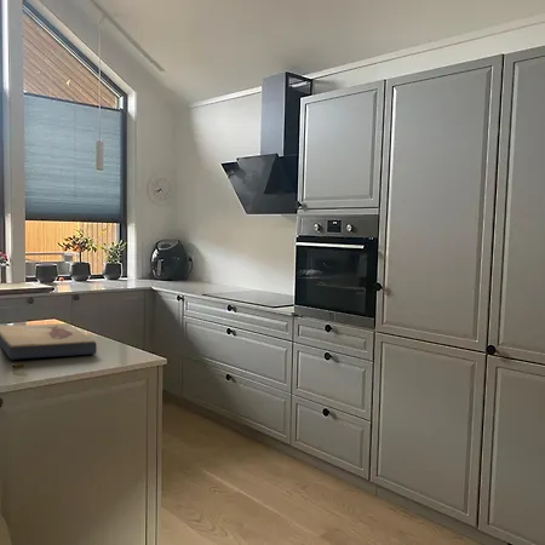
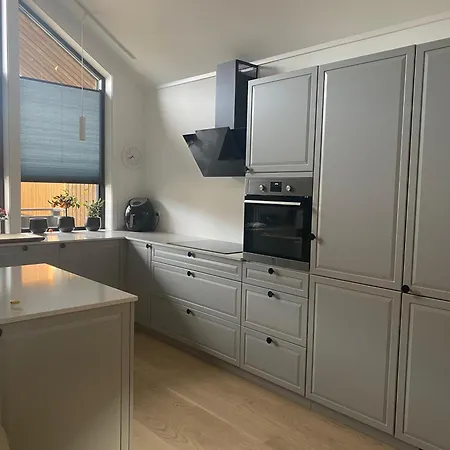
- fish fossil [0,322,98,361]
